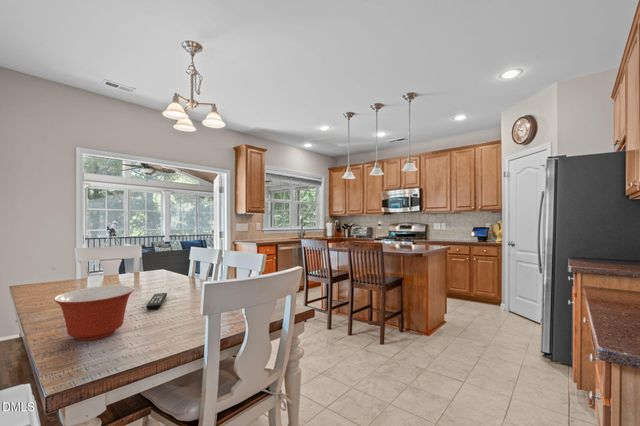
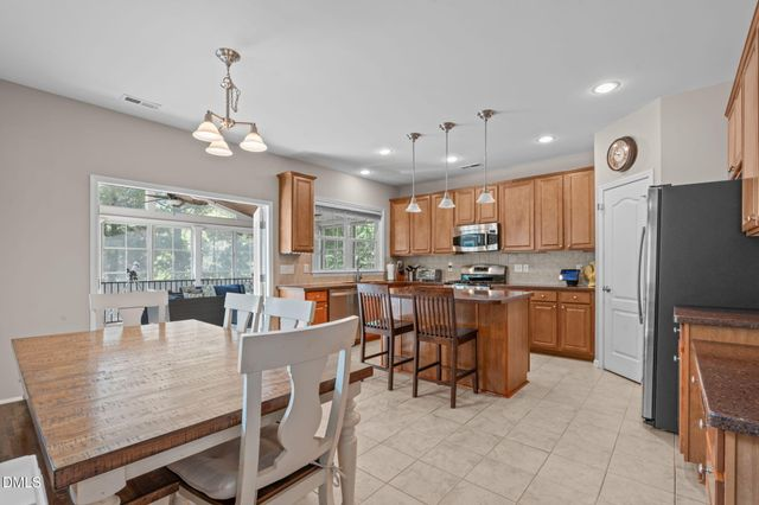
- mixing bowl [53,285,135,342]
- remote control [145,292,168,311]
